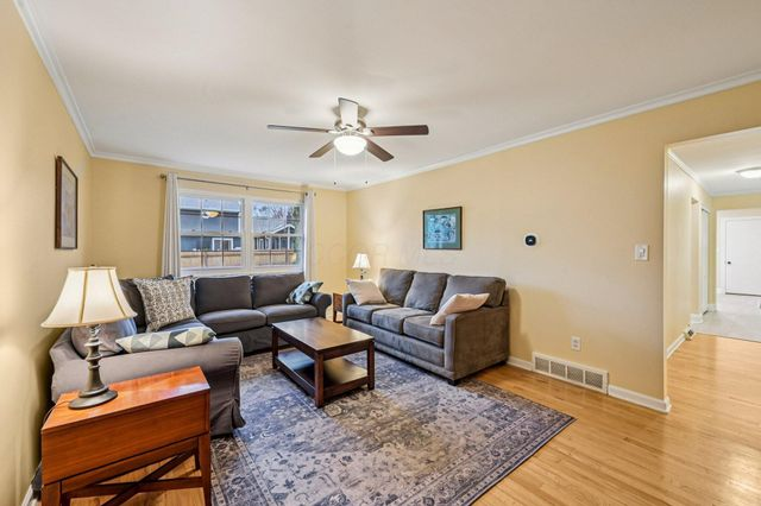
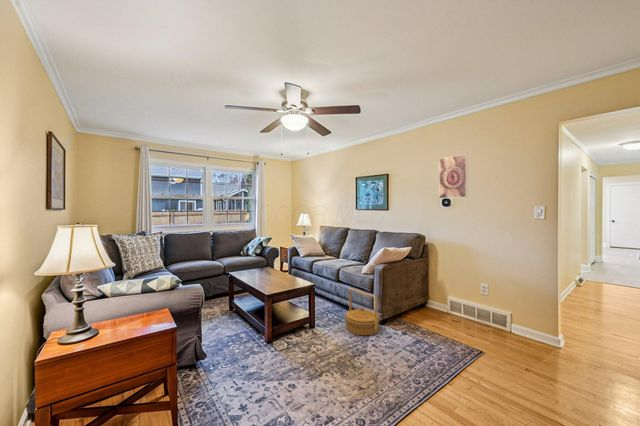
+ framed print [438,153,468,199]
+ woven basket [344,287,381,336]
